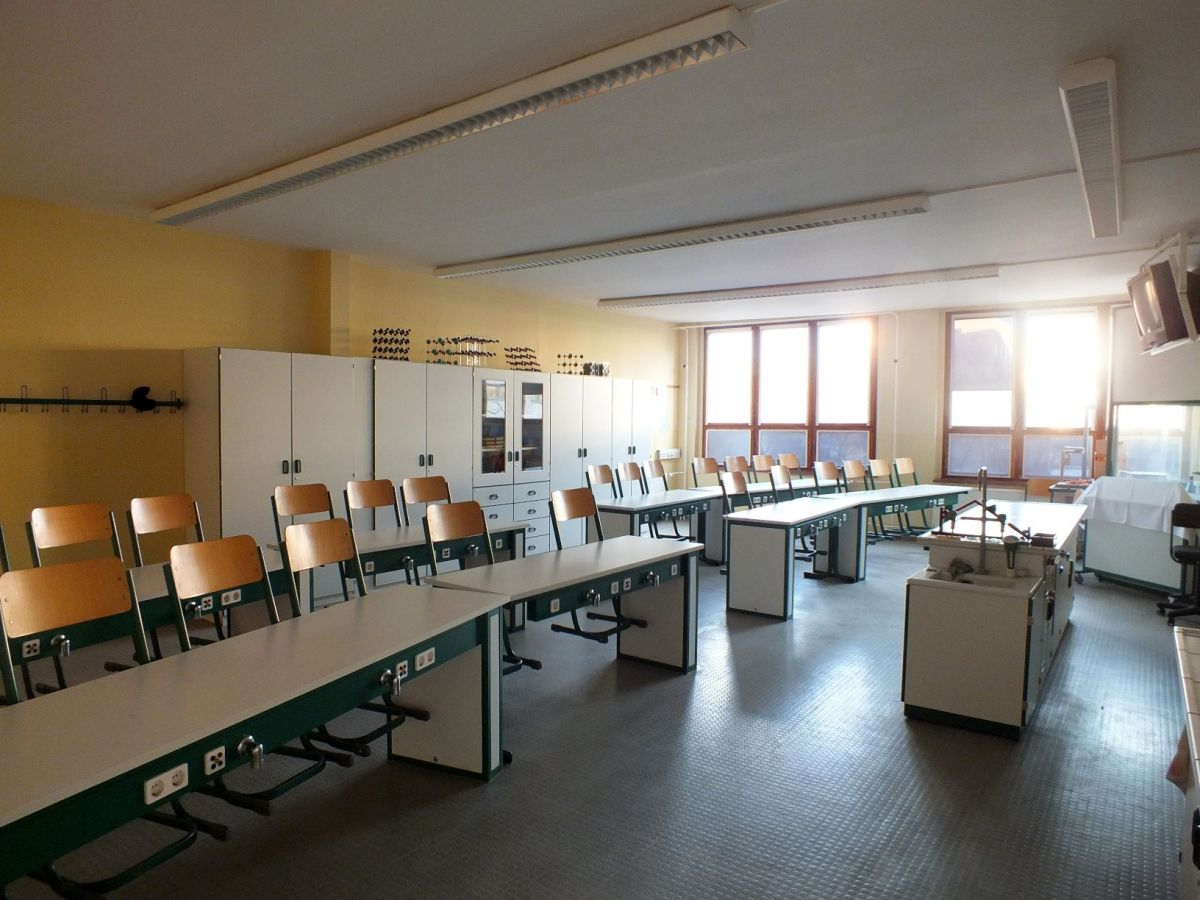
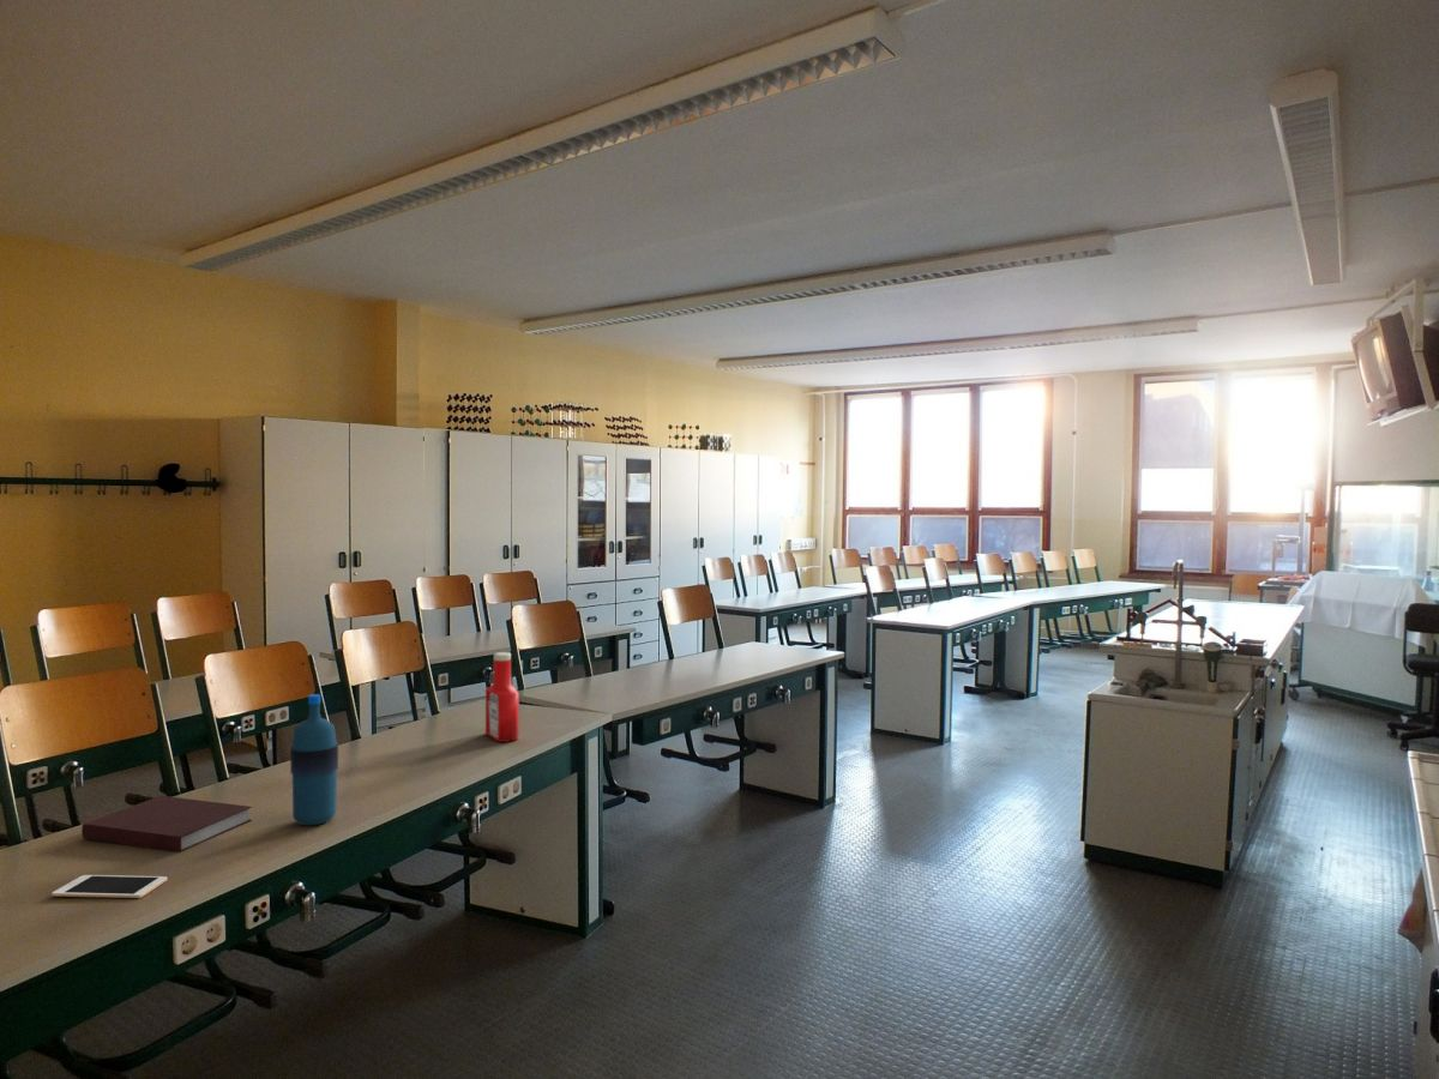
+ notebook [80,795,253,854]
+ water bottle [289,693,339,826]
+ soap bottle [484,651,520,743]
+ cell phone [50,874,168,899]
